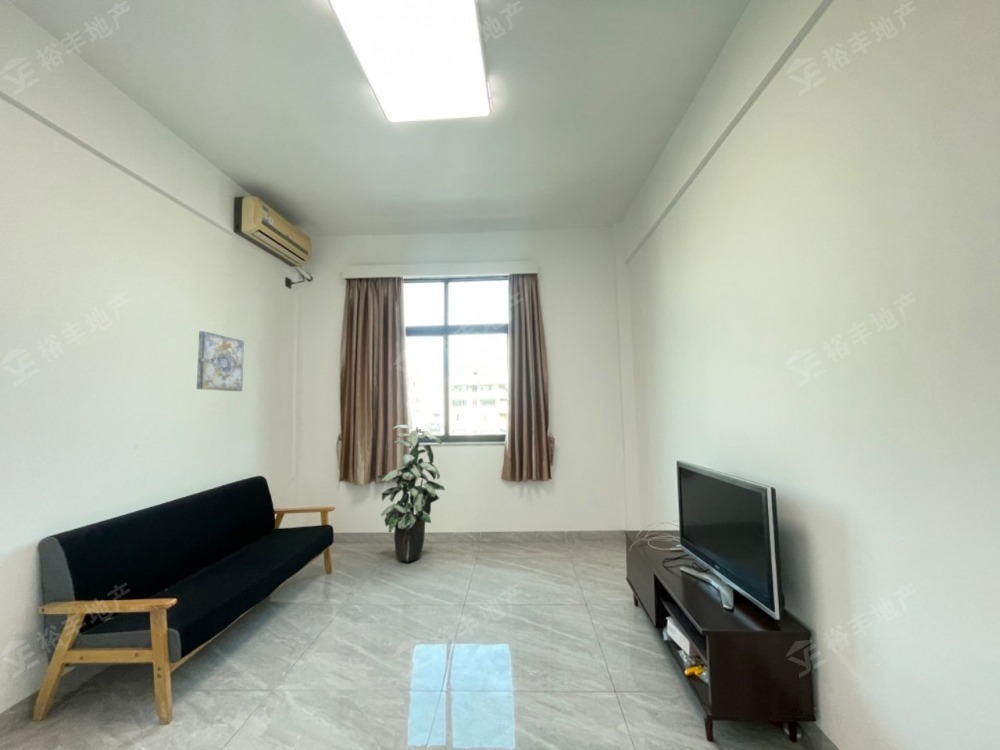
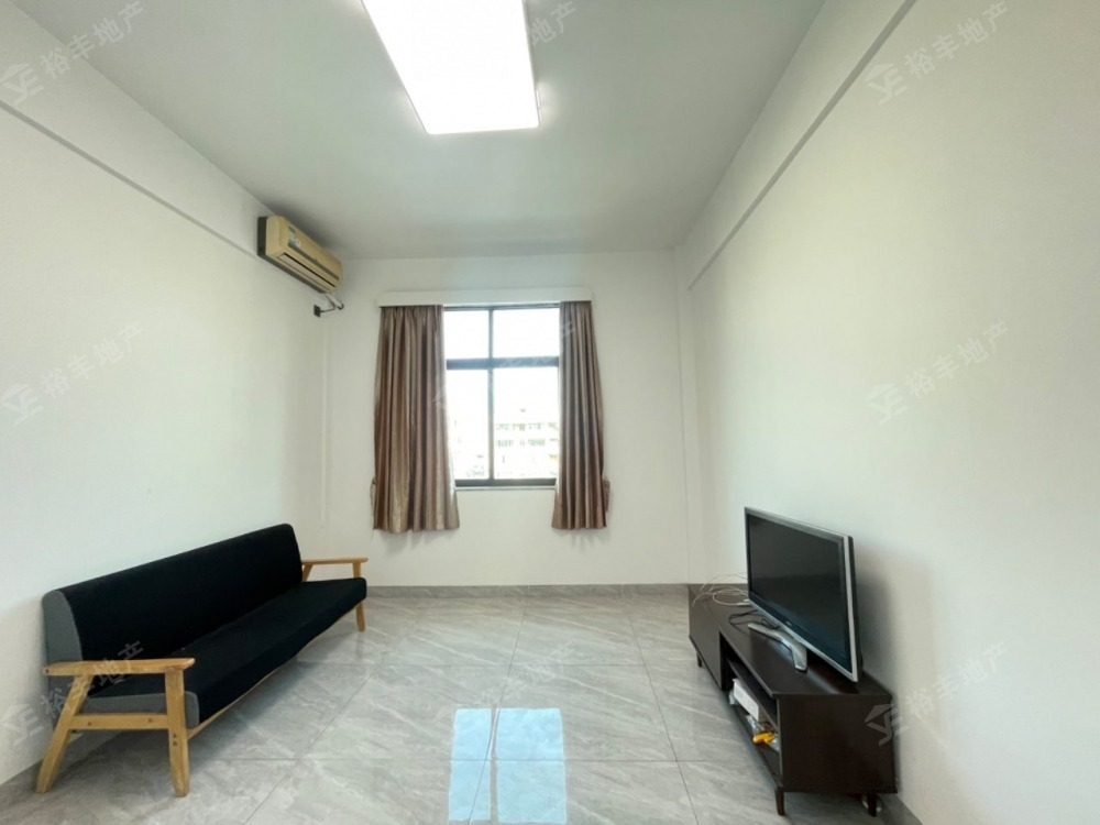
- wall art [196,330,245,392]
- indoor plant [375,424,446,563]
